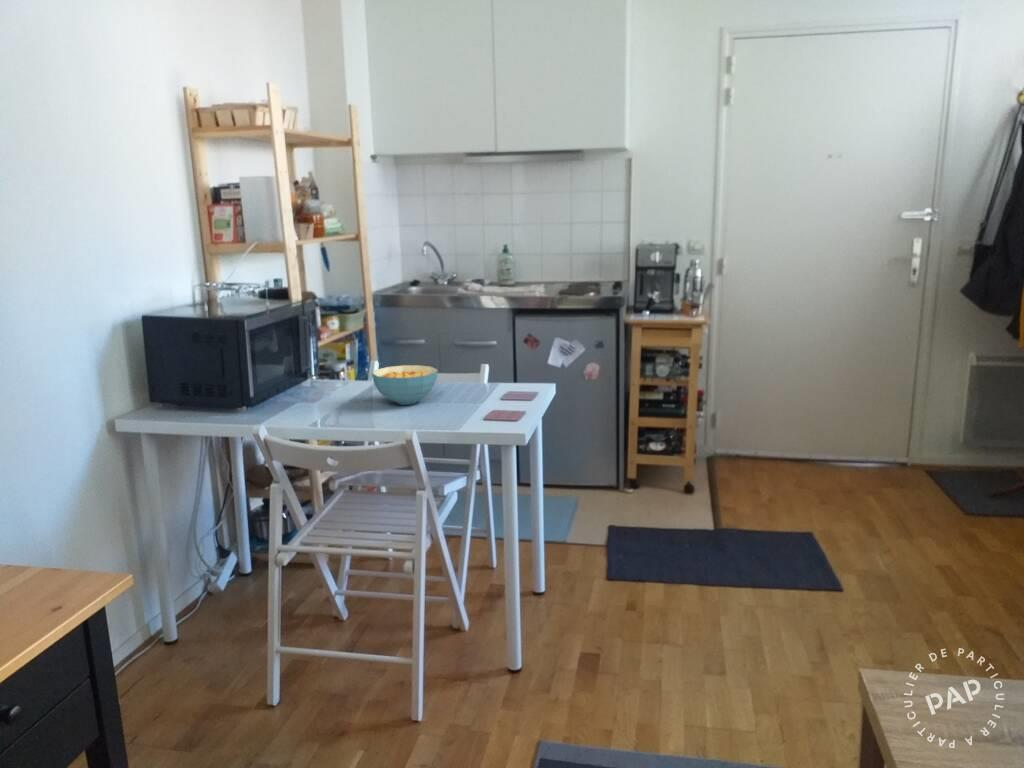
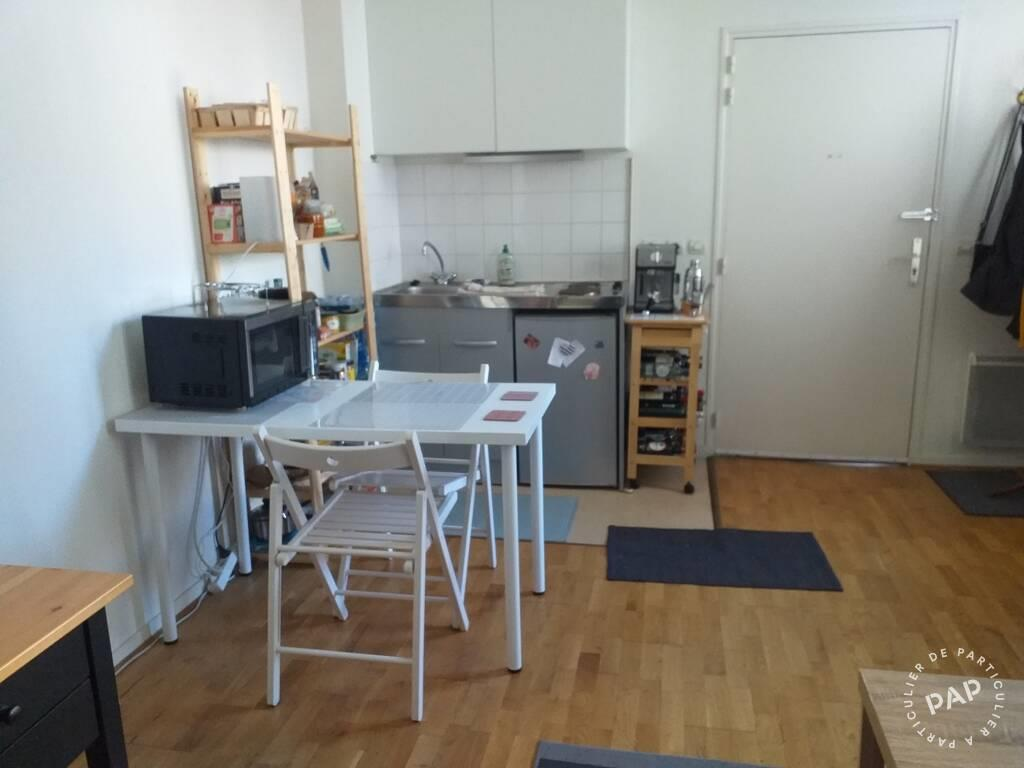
- cereal bowl [371,364,439,406]
